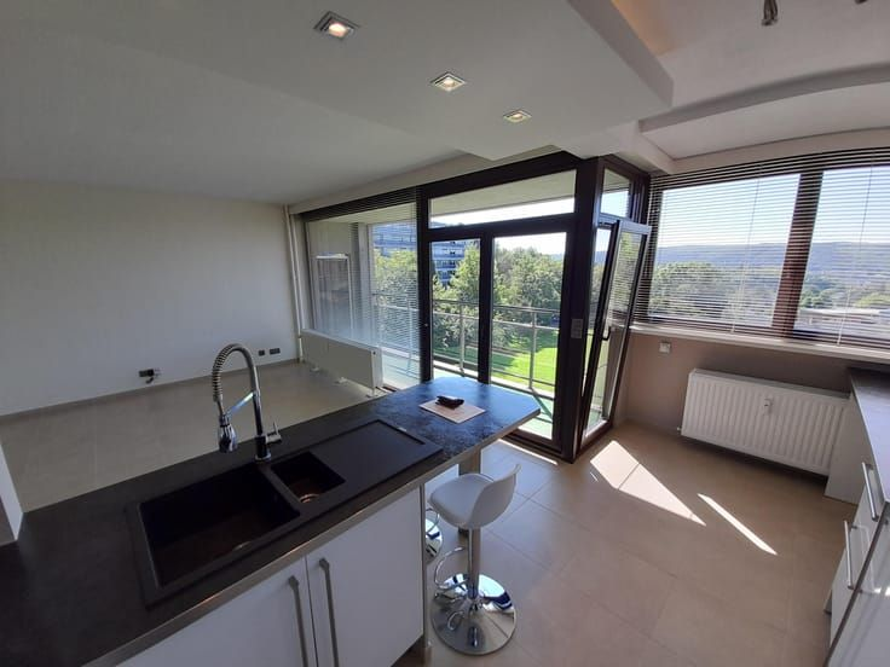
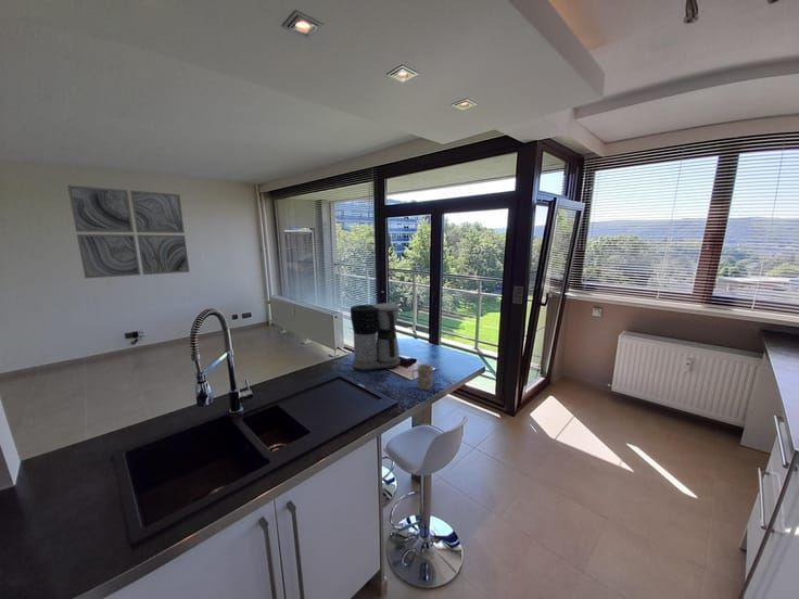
+ wall art [66,184,191,279]
+ coffee maker [350,303,402,373]
+ mug [410,362,434,391]
